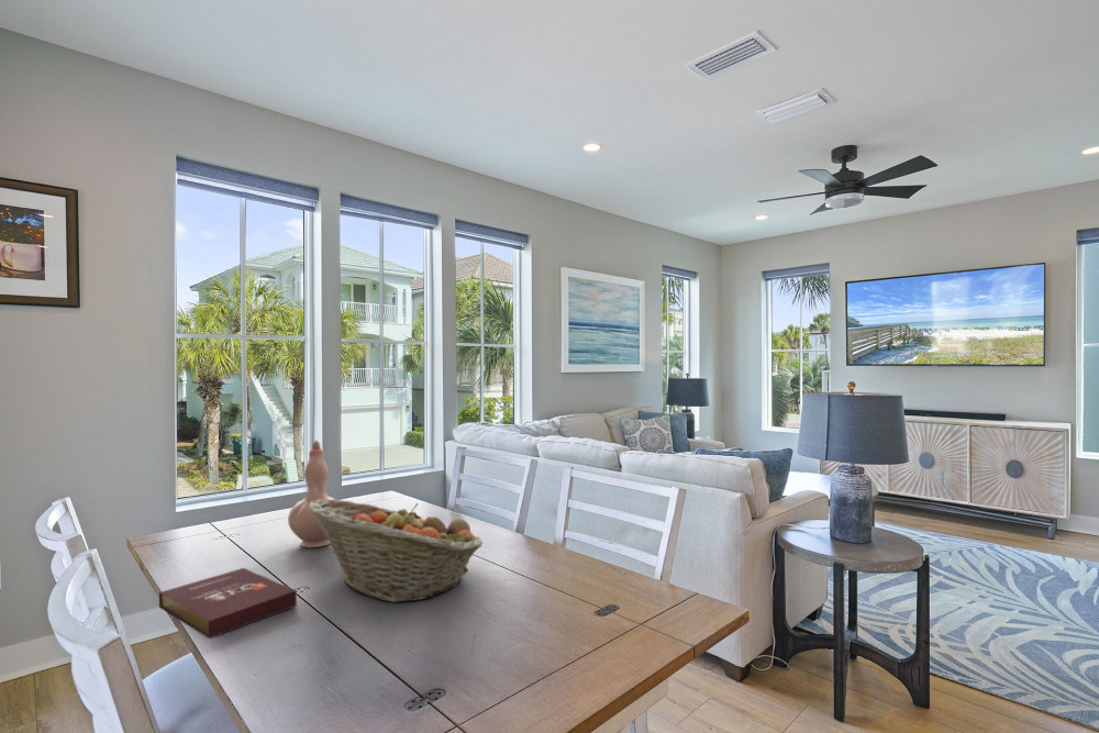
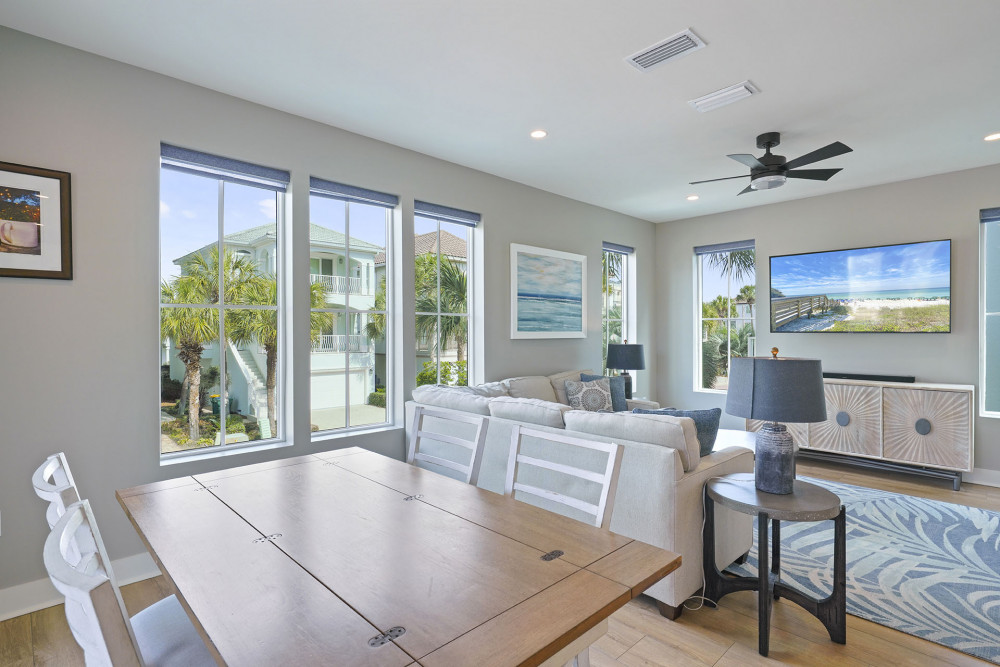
- vase [287,440,337,548]
- fruit basket [309,498,484,603]
- book [158,567,298,640]
